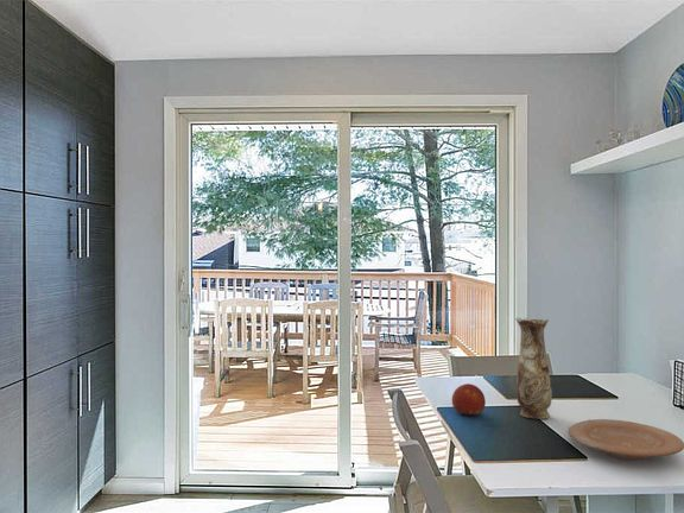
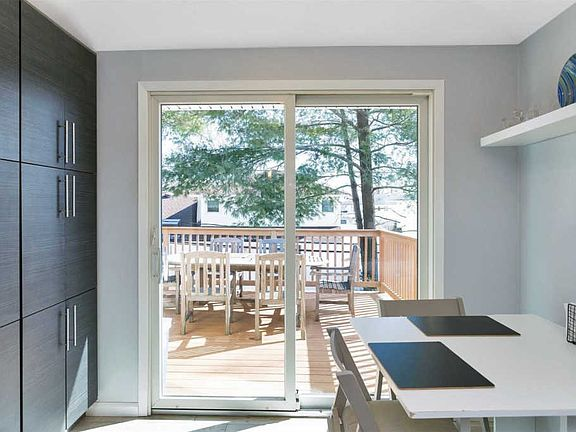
- plate [566,418,684,461]
- fruit [451,382,487,418]
- vase [514,316,553,420]
